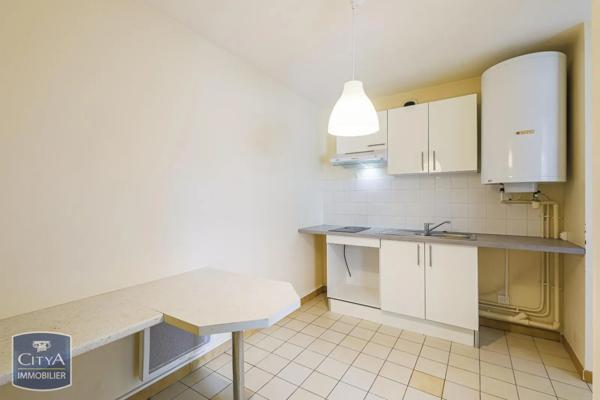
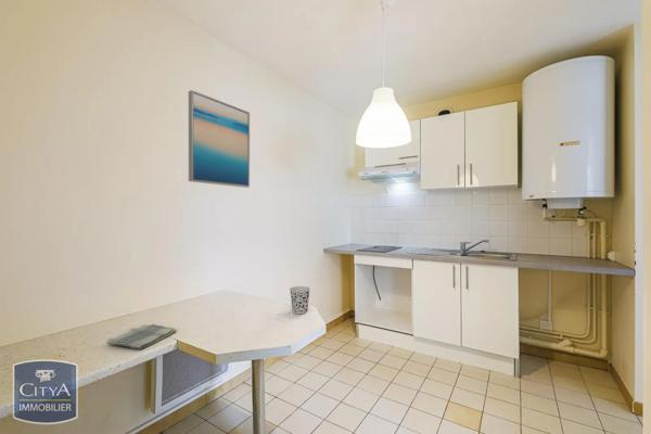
+ dish towel [105,322,177,350]
+ cup [289,285,311,315]
+ wall art [188,89,251,189]
